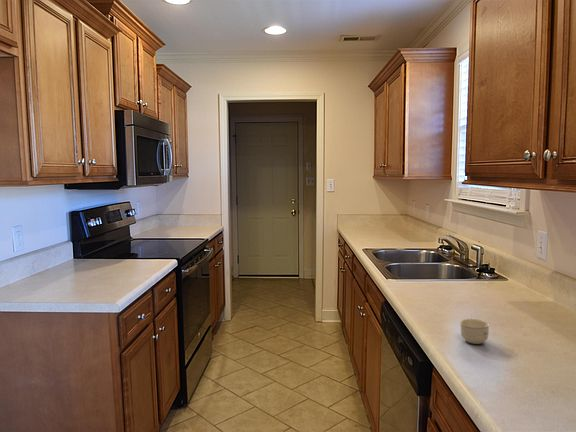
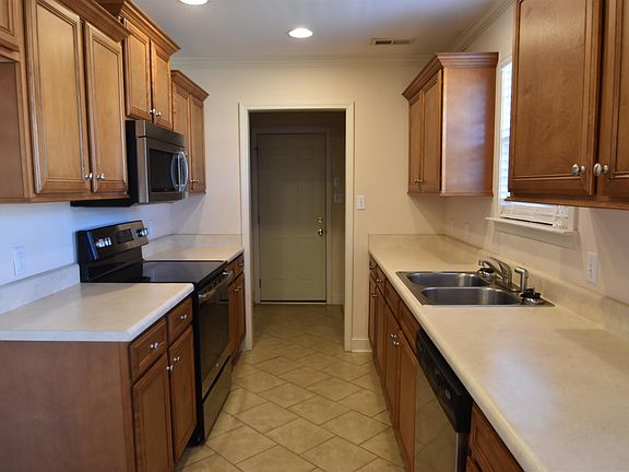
- cup [459,317,490,345]
